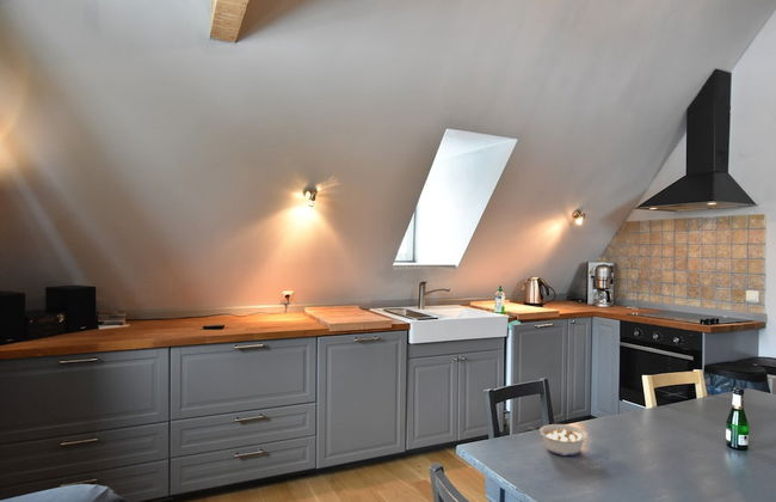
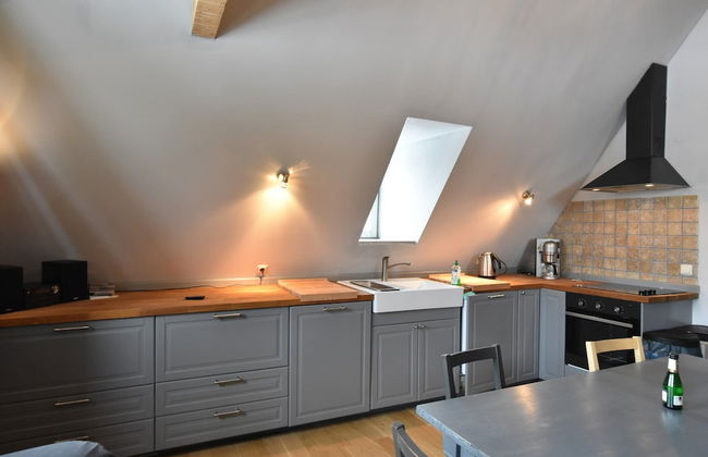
- legume [529,423,590,457]
